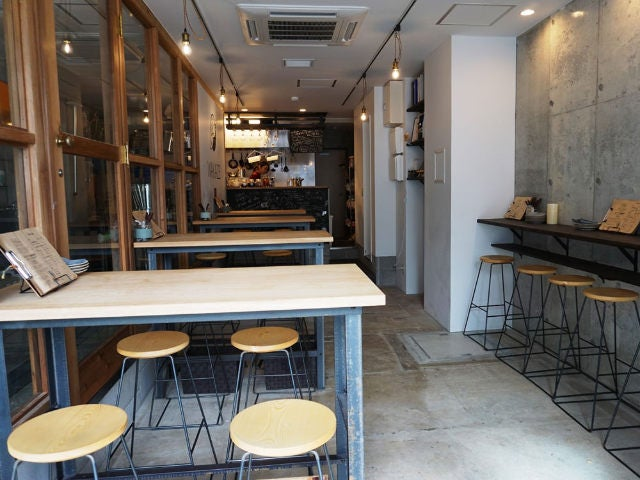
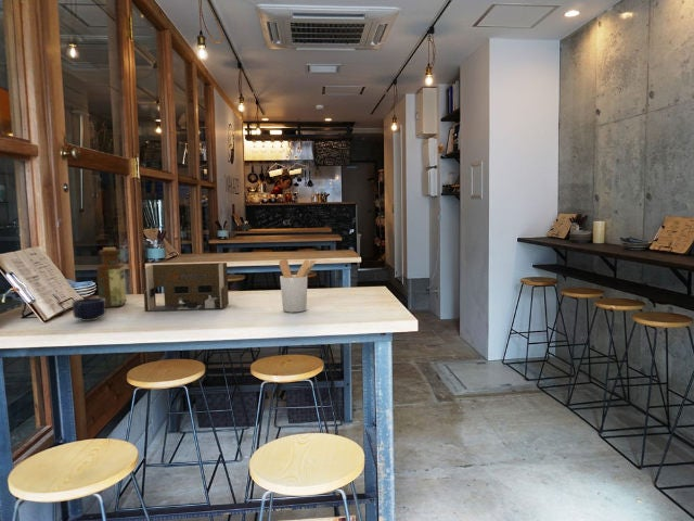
+ utensil holder [278,257,317,313]
+ mug [72,296,106,322]
+ bottle [95,246,127,308]
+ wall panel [143,262,230,312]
